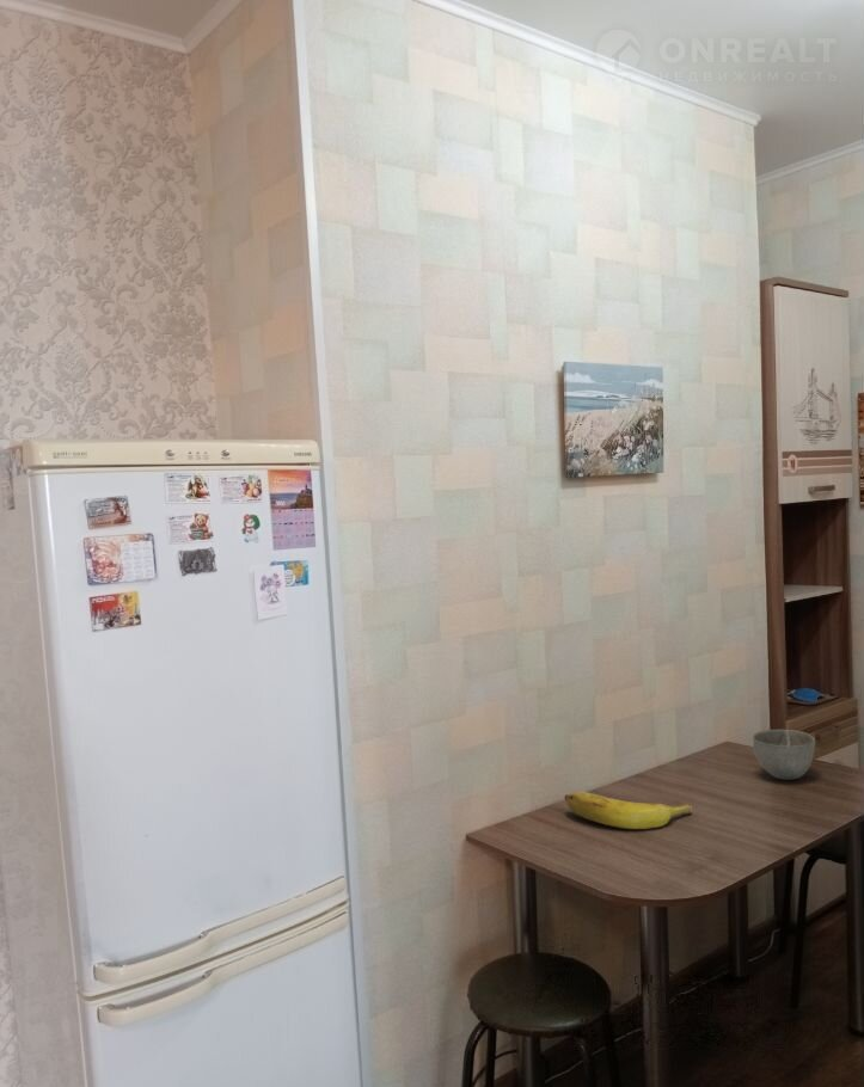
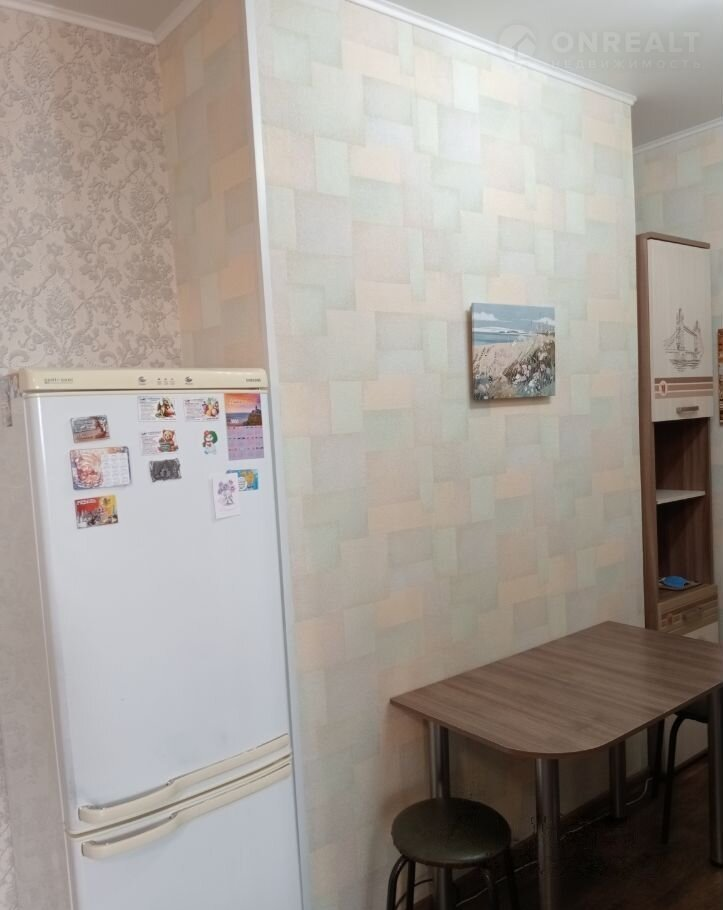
- banana [563,790,693,830]
- bowl [752,729,816,781]
